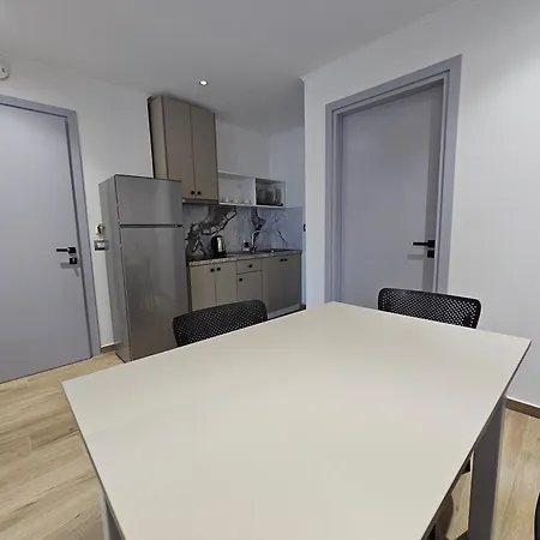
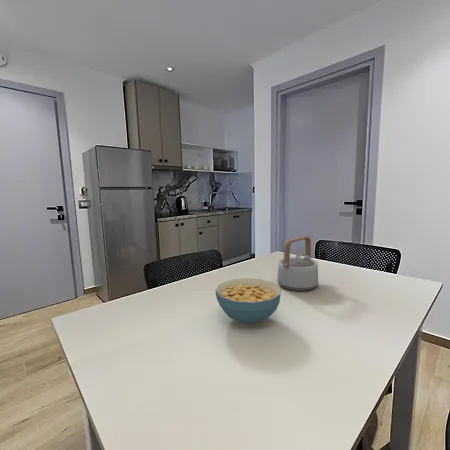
+ cereal bowl [215,277,282,325]
+ teapot [276,236,319,292]
